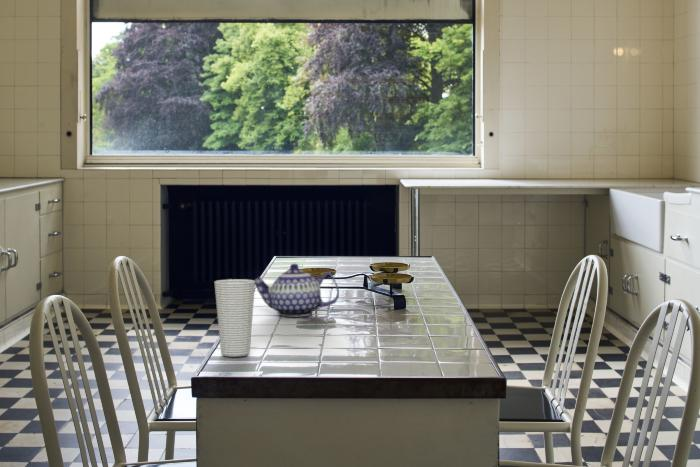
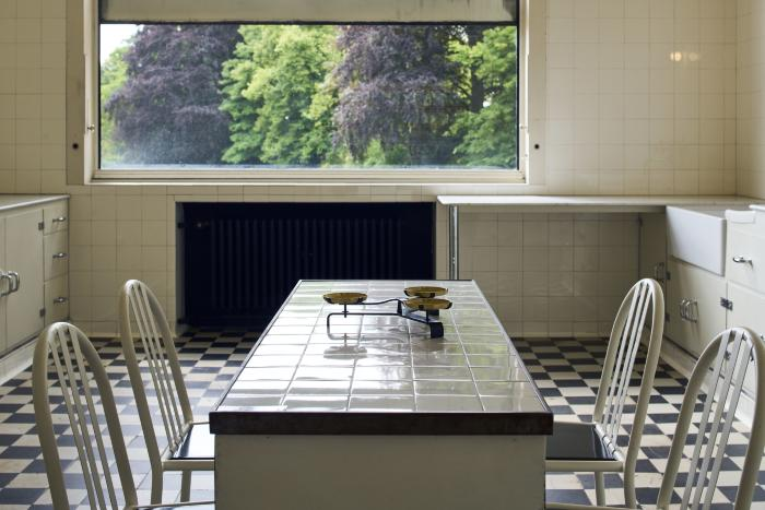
- cup [214,278,256,357]
- teapot [253,263,340,317]
